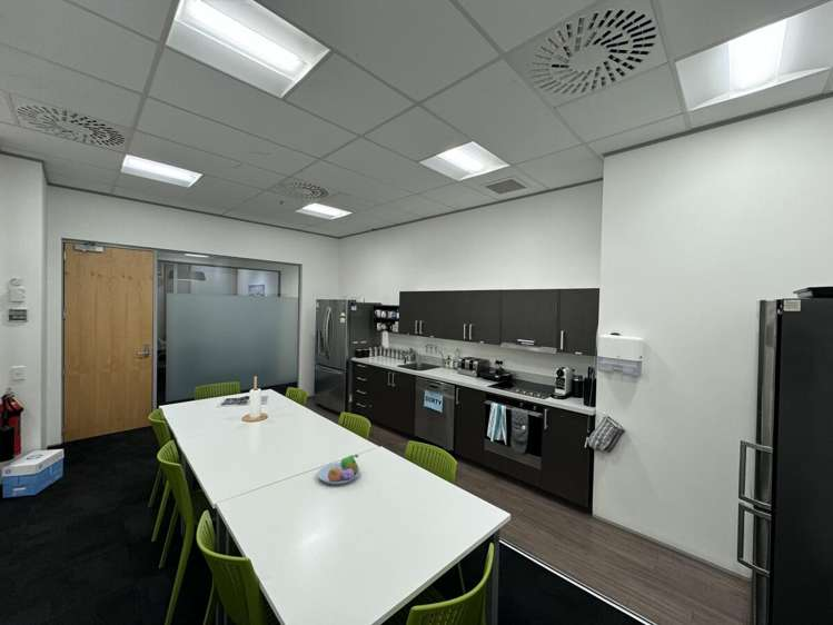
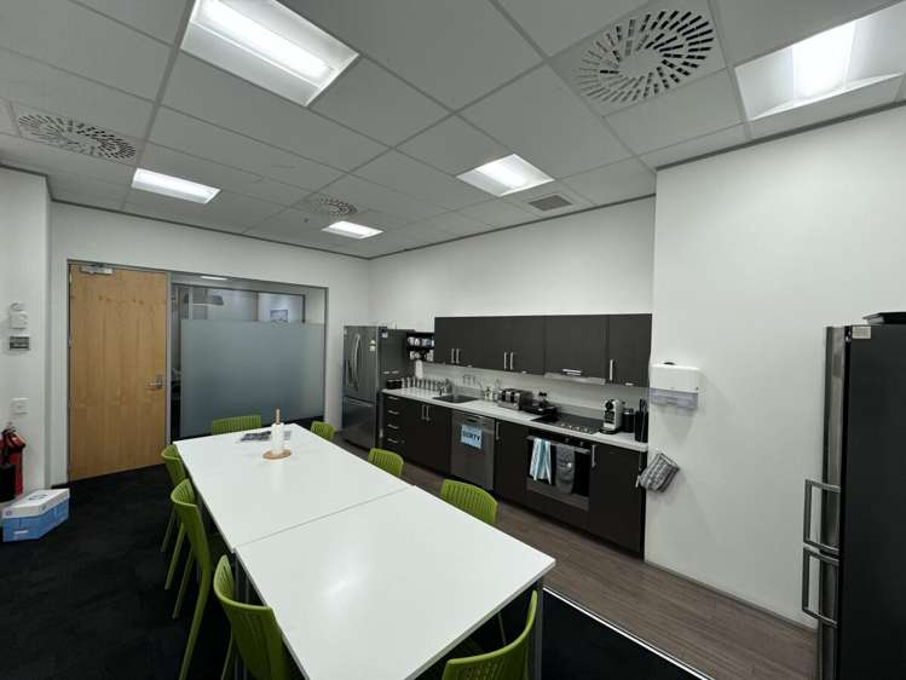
- fruit bowl [317,454,361,486]
